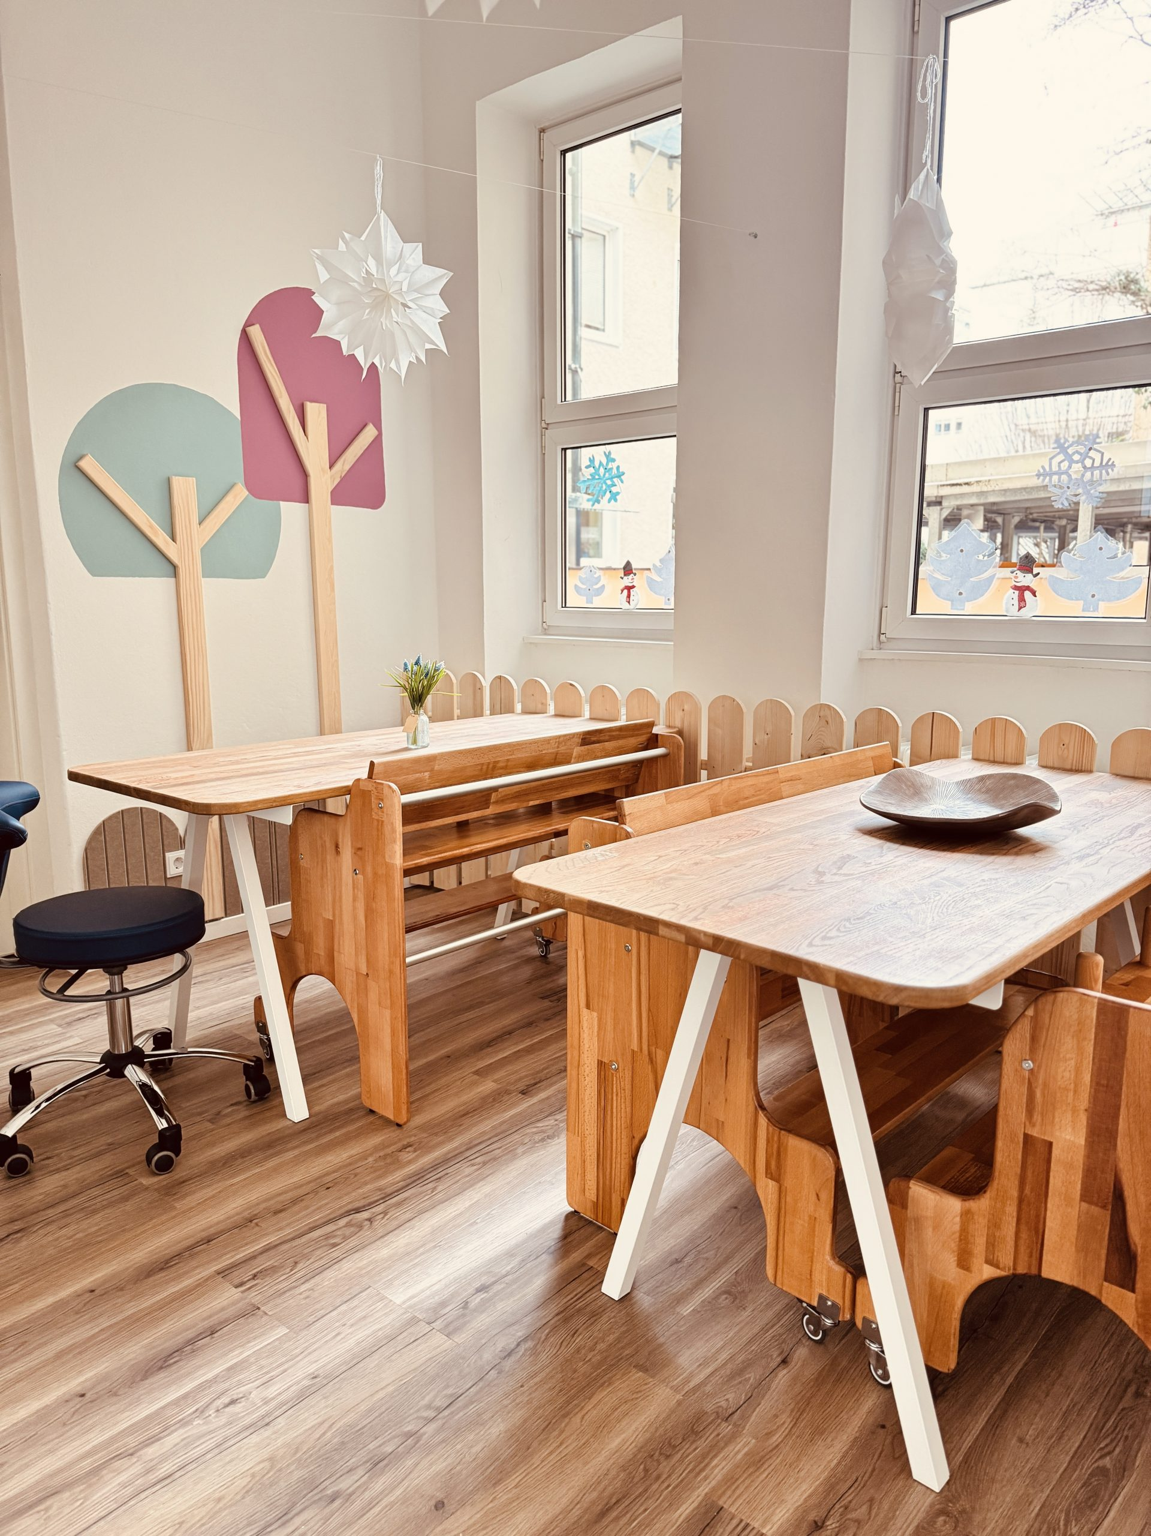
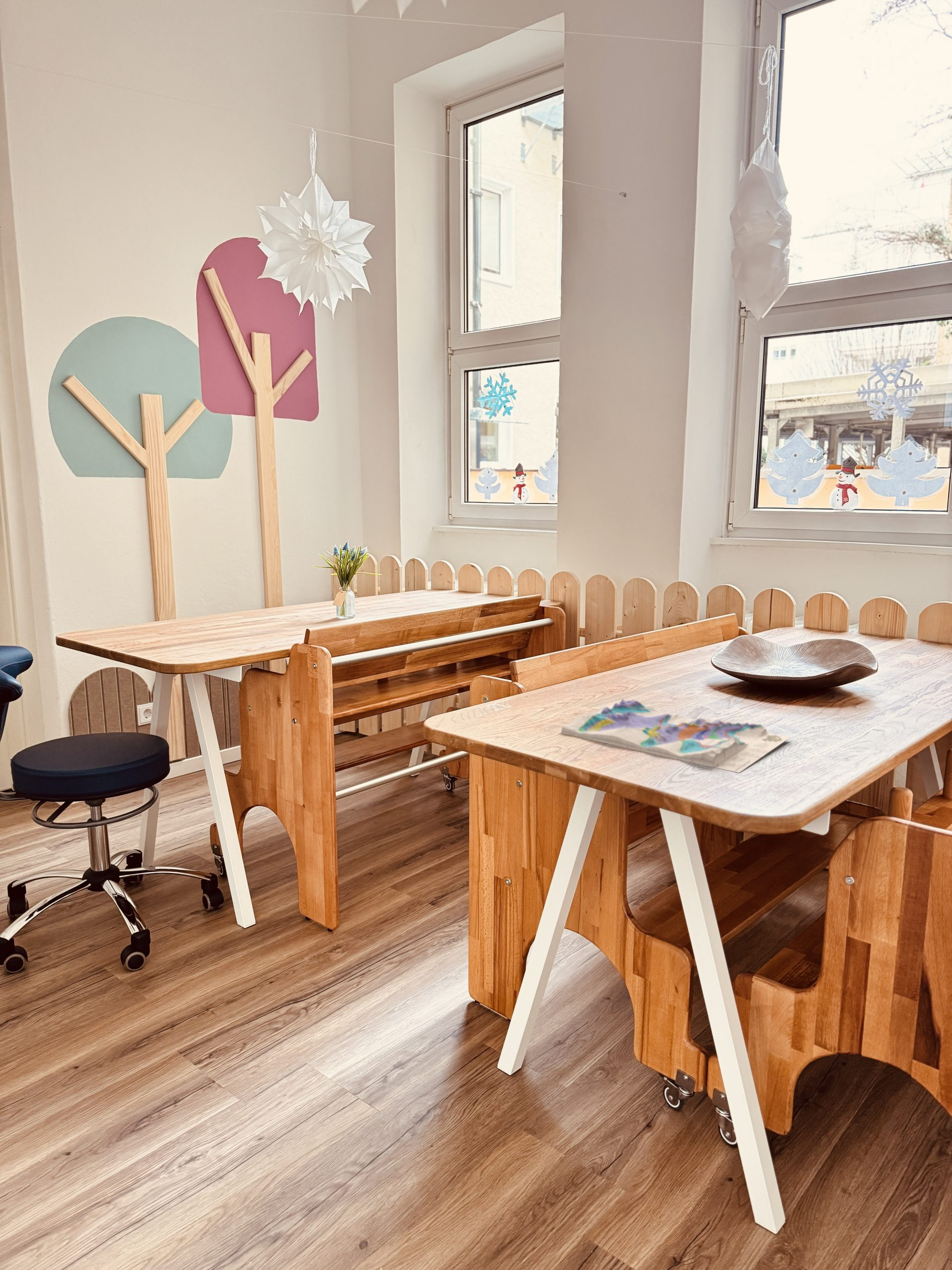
+ map [561,699,791,773]
